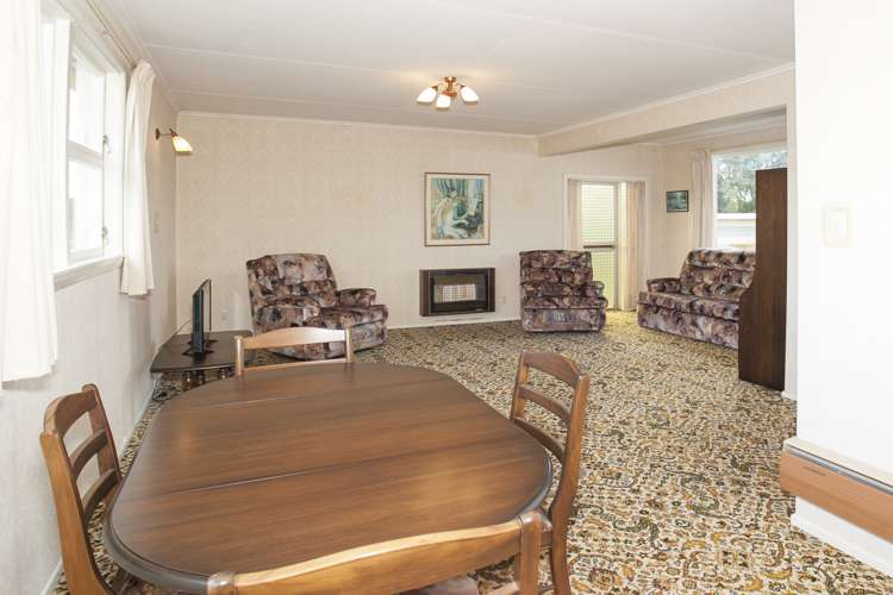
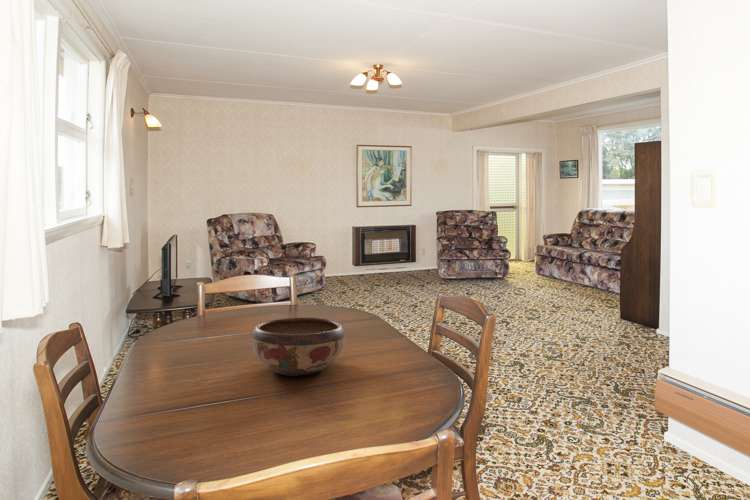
+ decorative bowl [250,317,347,377]
